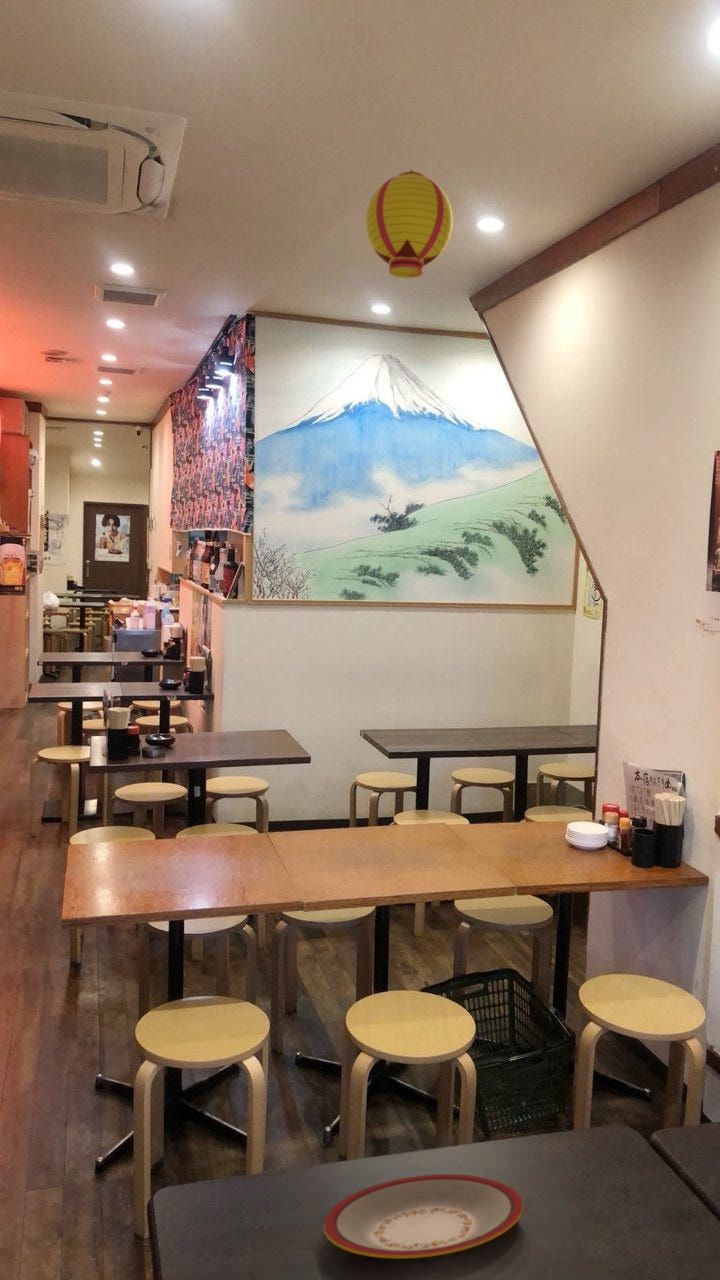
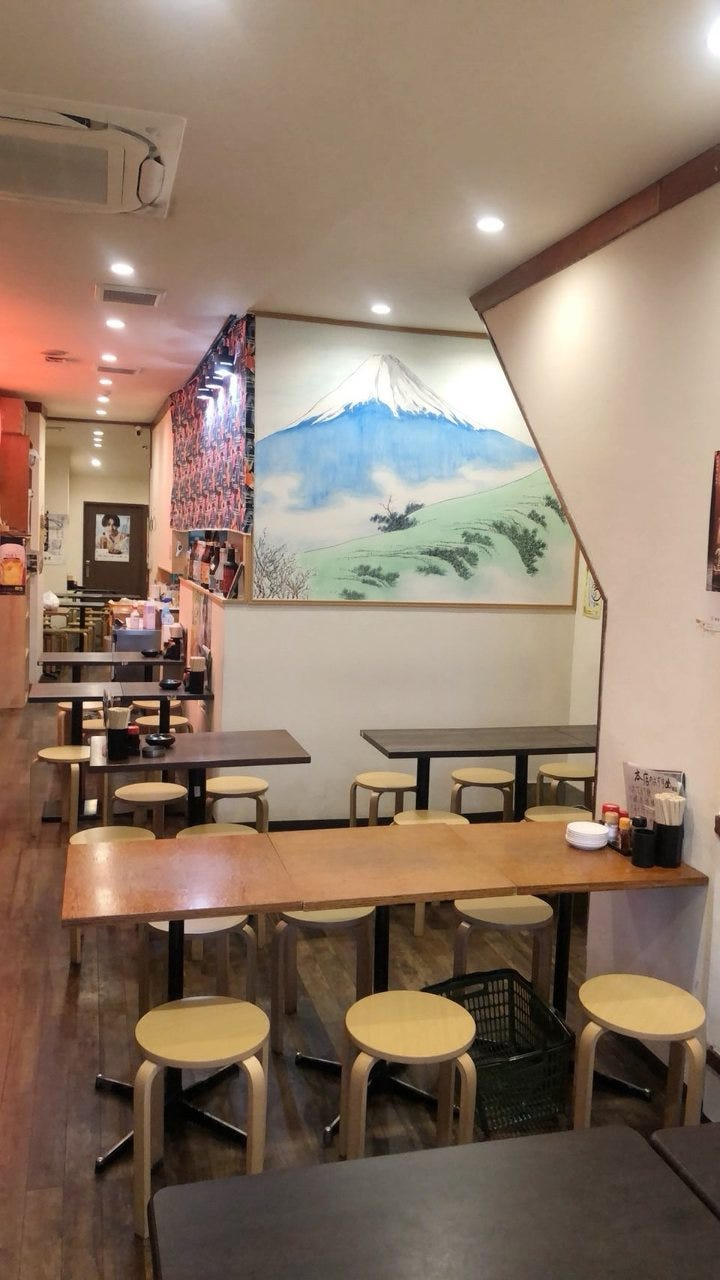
- paper lantern [364,169,454,279]
- plate [323,1173,524,1260]
